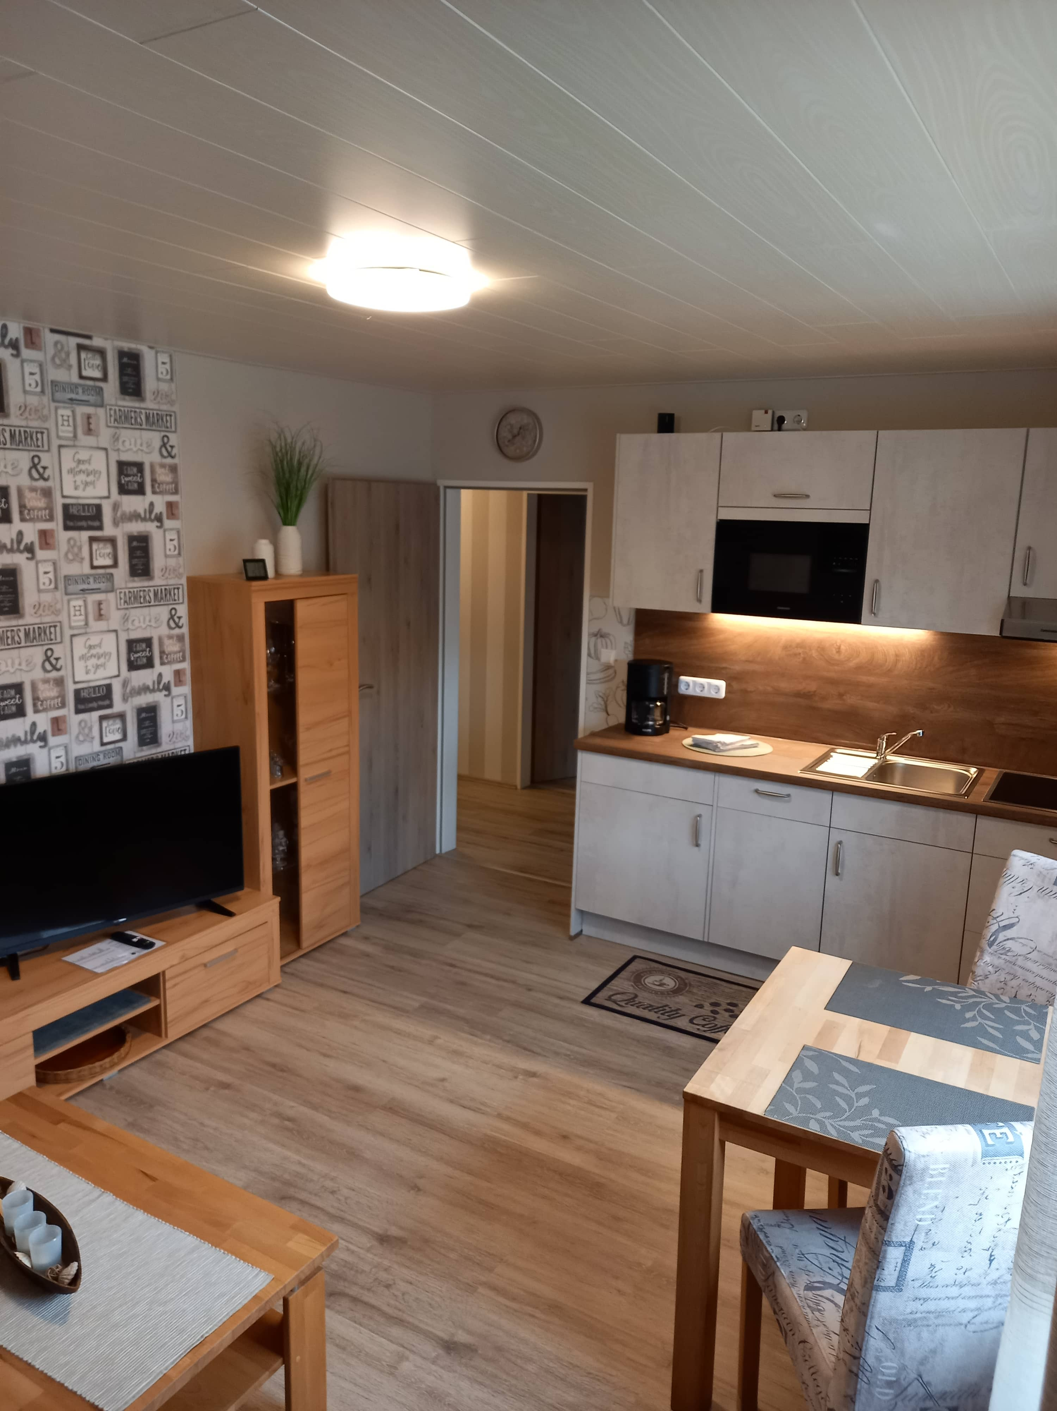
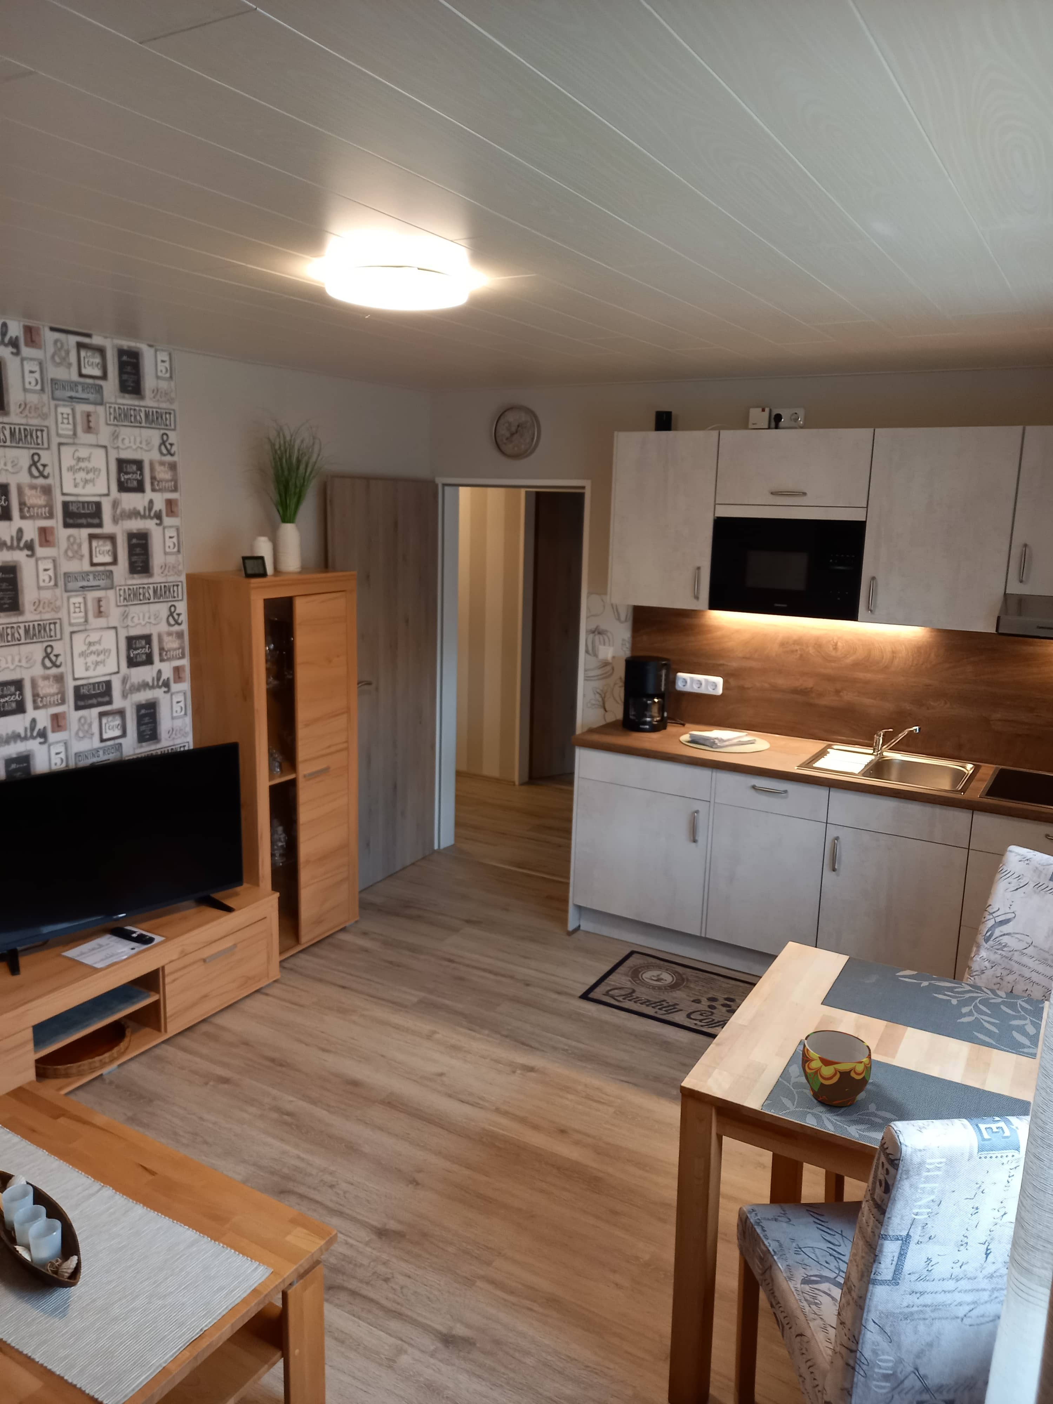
+ cup [801,1030,872,1107]
